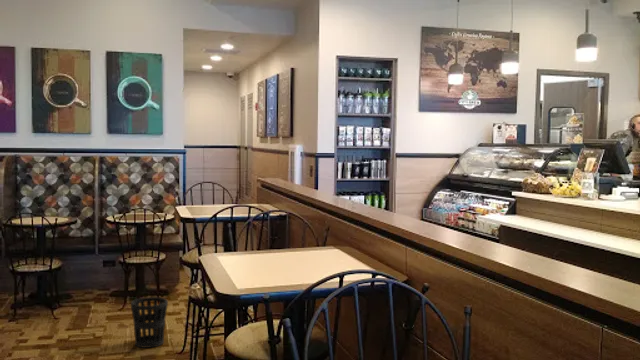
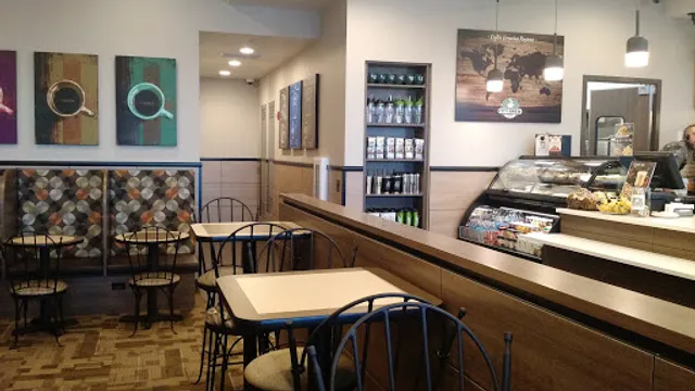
- wastebasket [130,296,169,349]
